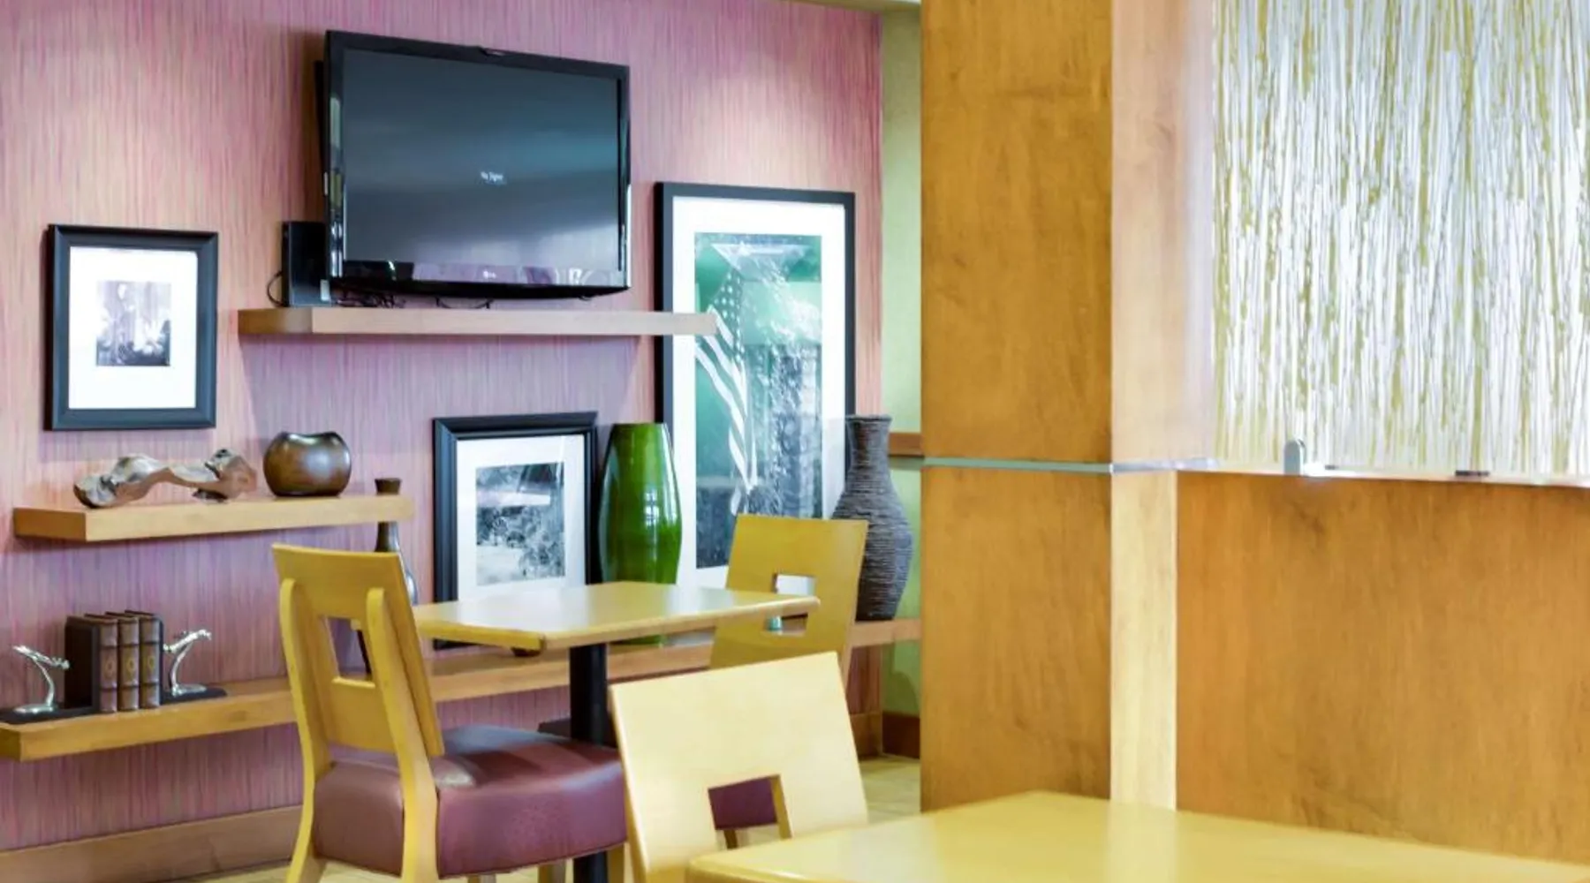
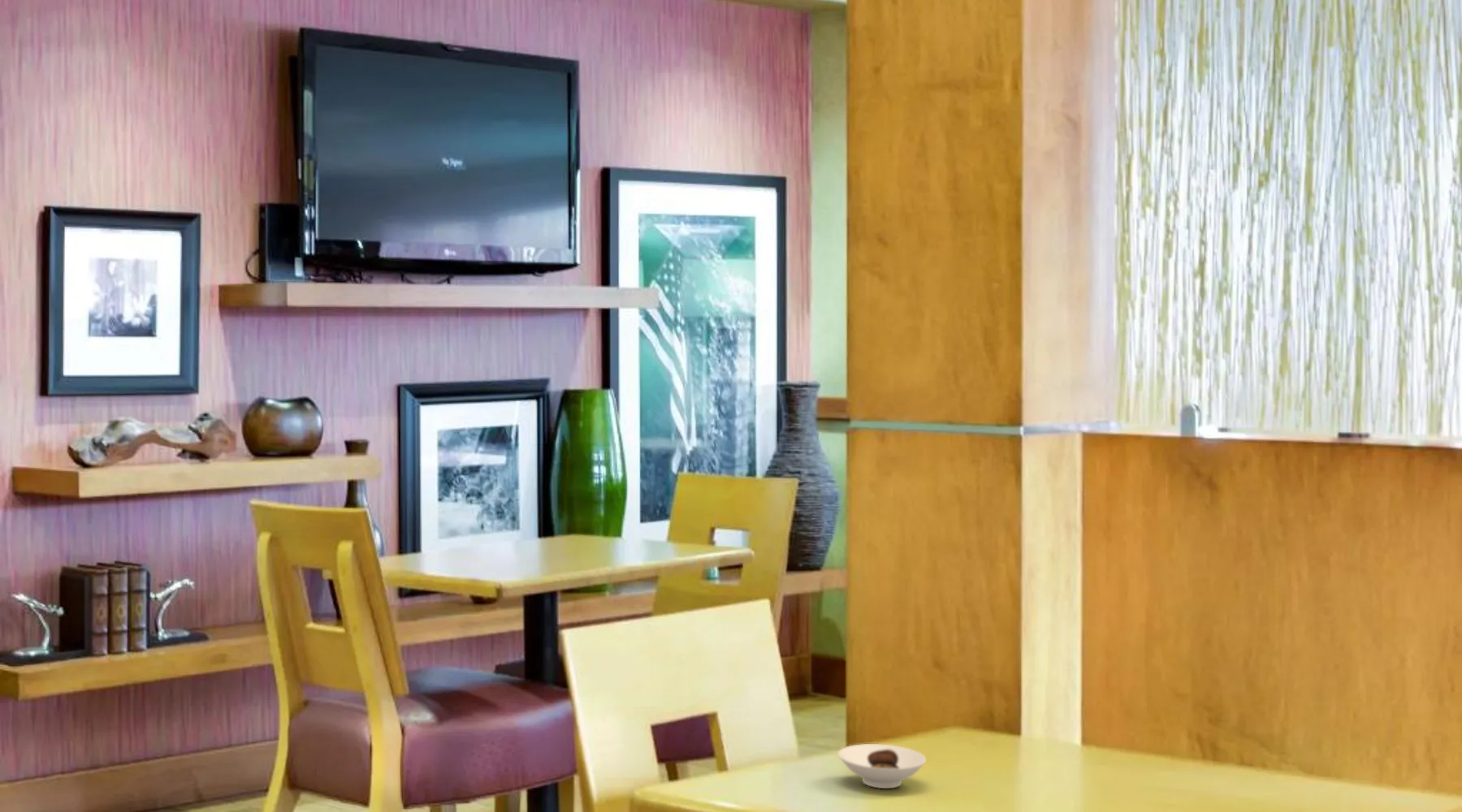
+ saucer [837,743,927,789]
